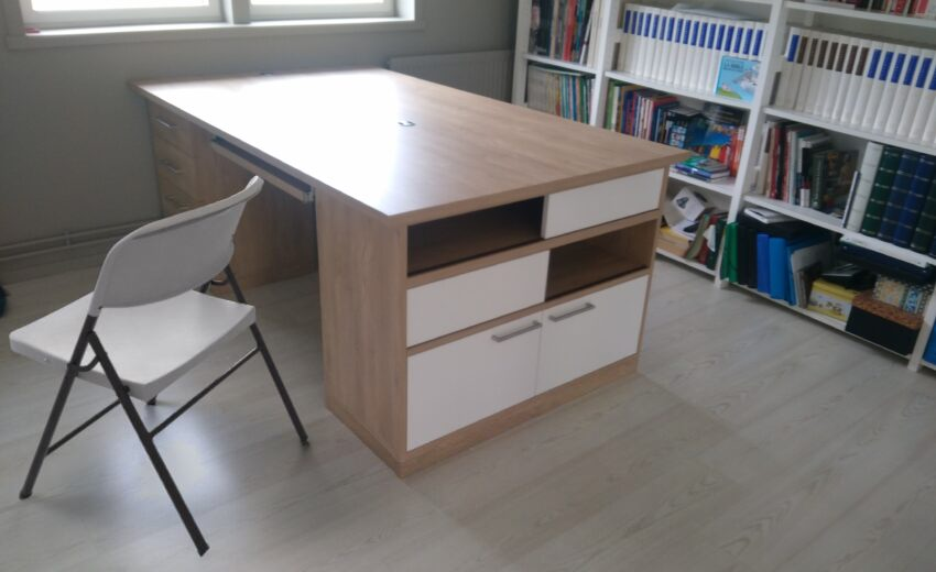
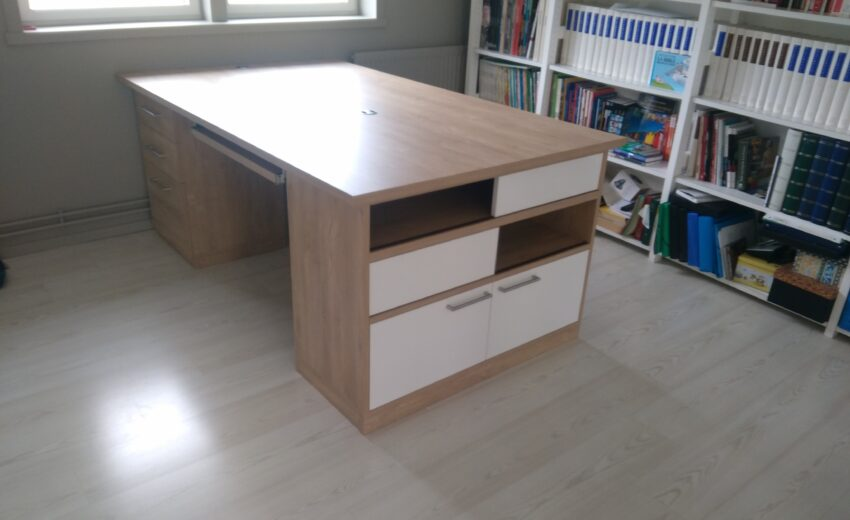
- chair [8,175,309,558]
